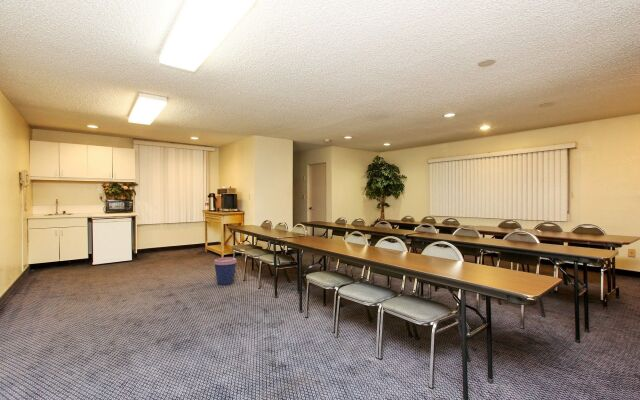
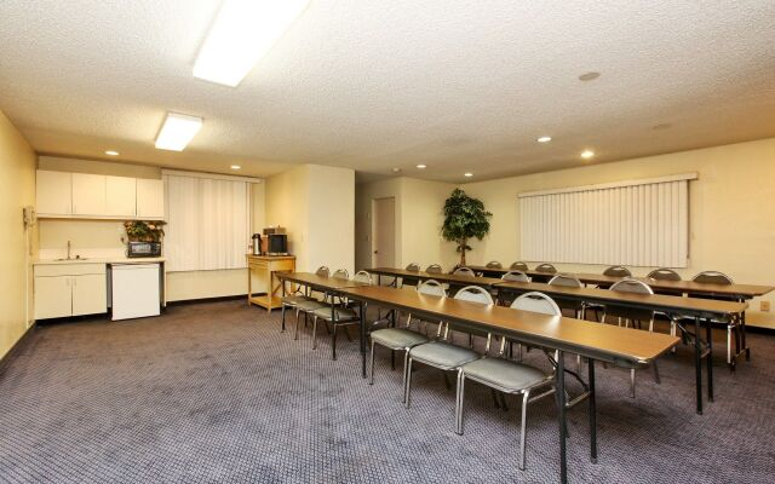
- coffee cup [213,256,238,286]
